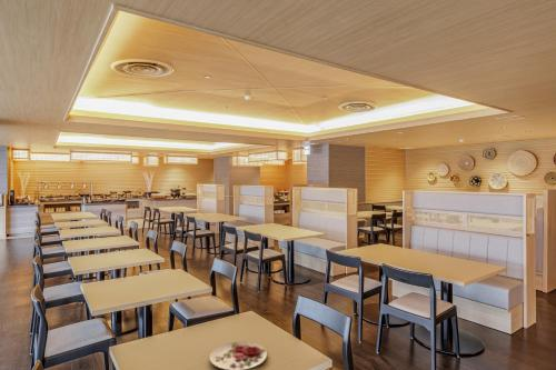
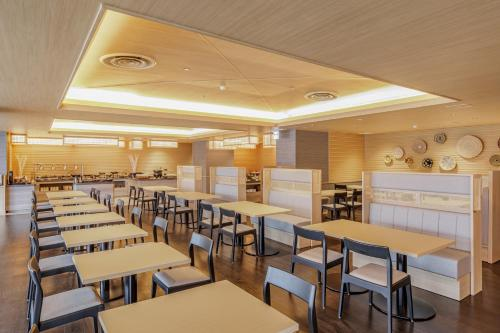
- plate [208,340,268,370]
